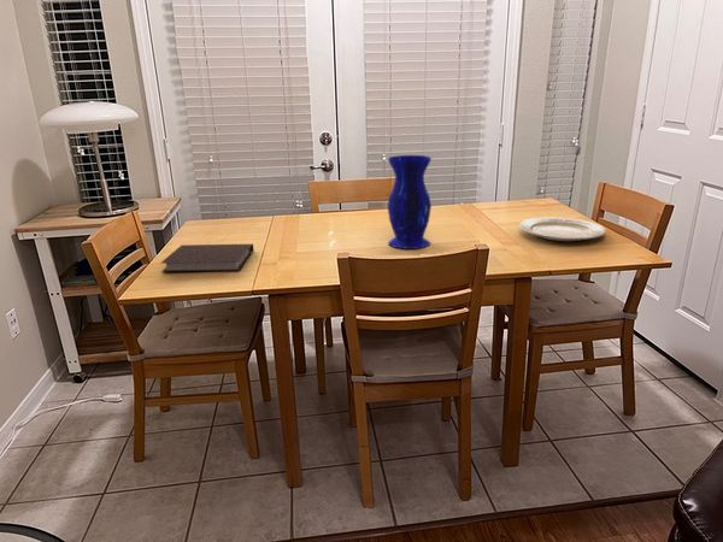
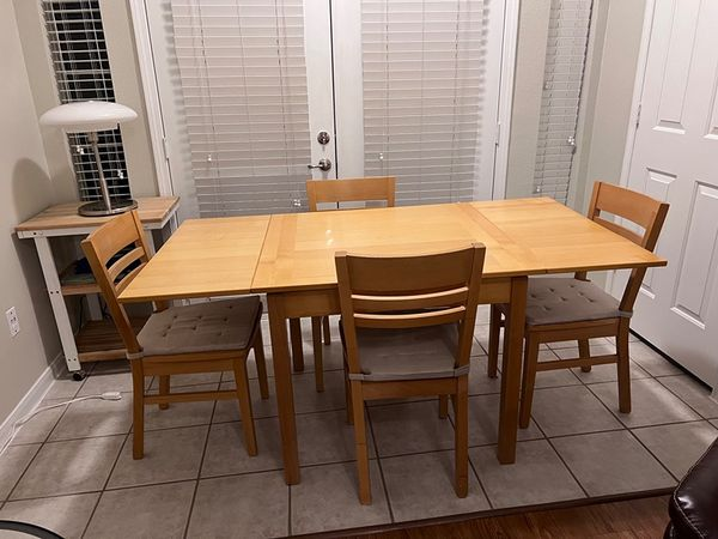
- notebook [160,243,254,273]
- vase [387,154,433,251]
- chinaware [518,217,607,242]
